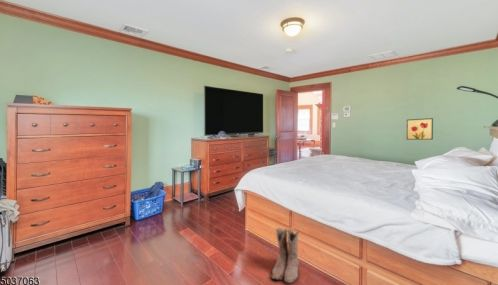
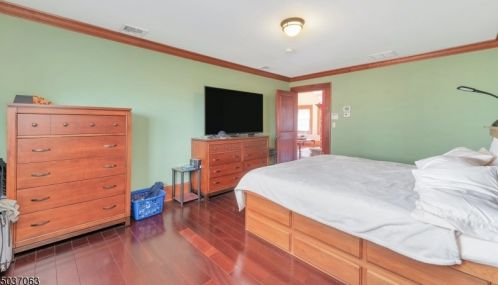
- wall art [406,117,434,141]
- boots [270,227,300,284]
